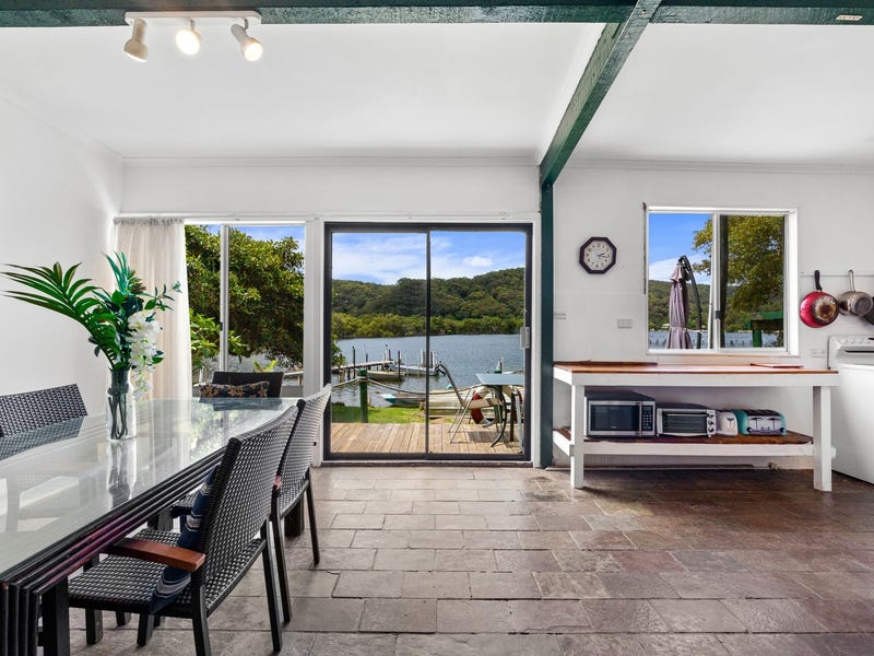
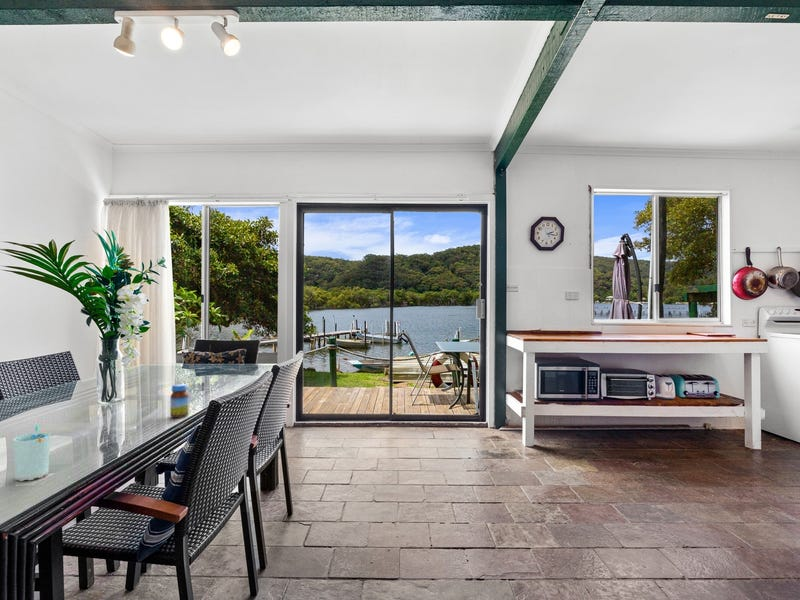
+ cup [12,425,51,482]
+ jar [169,383,189,419]
